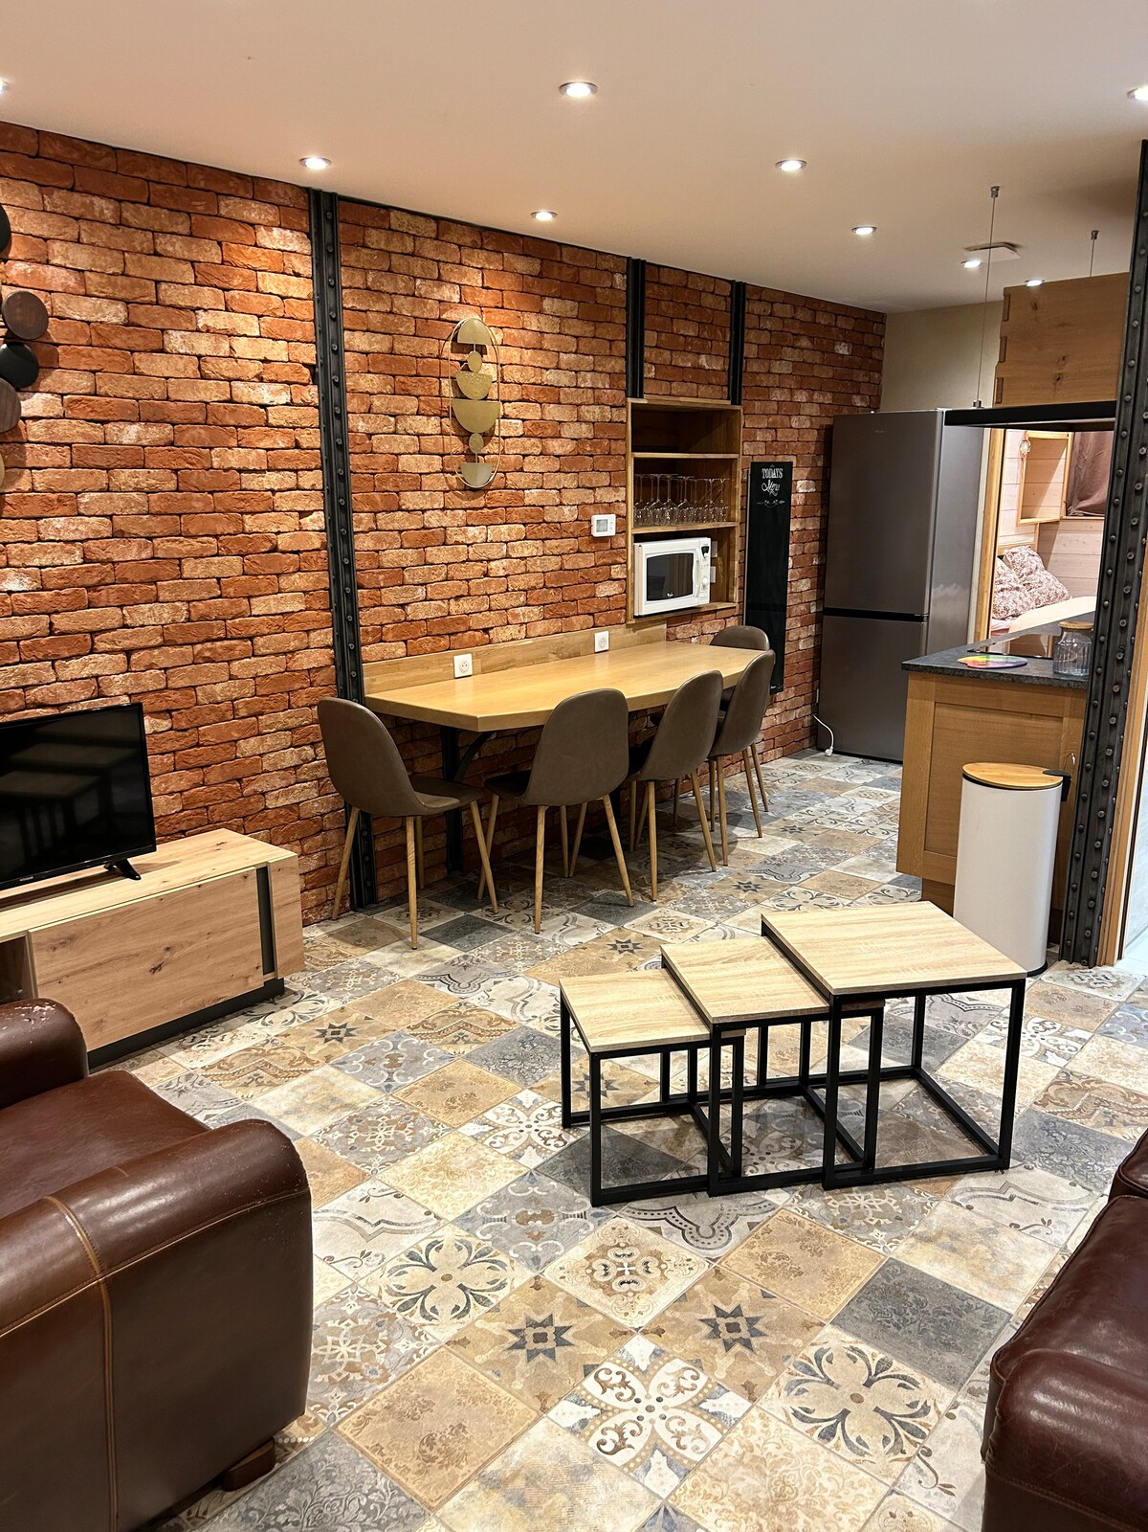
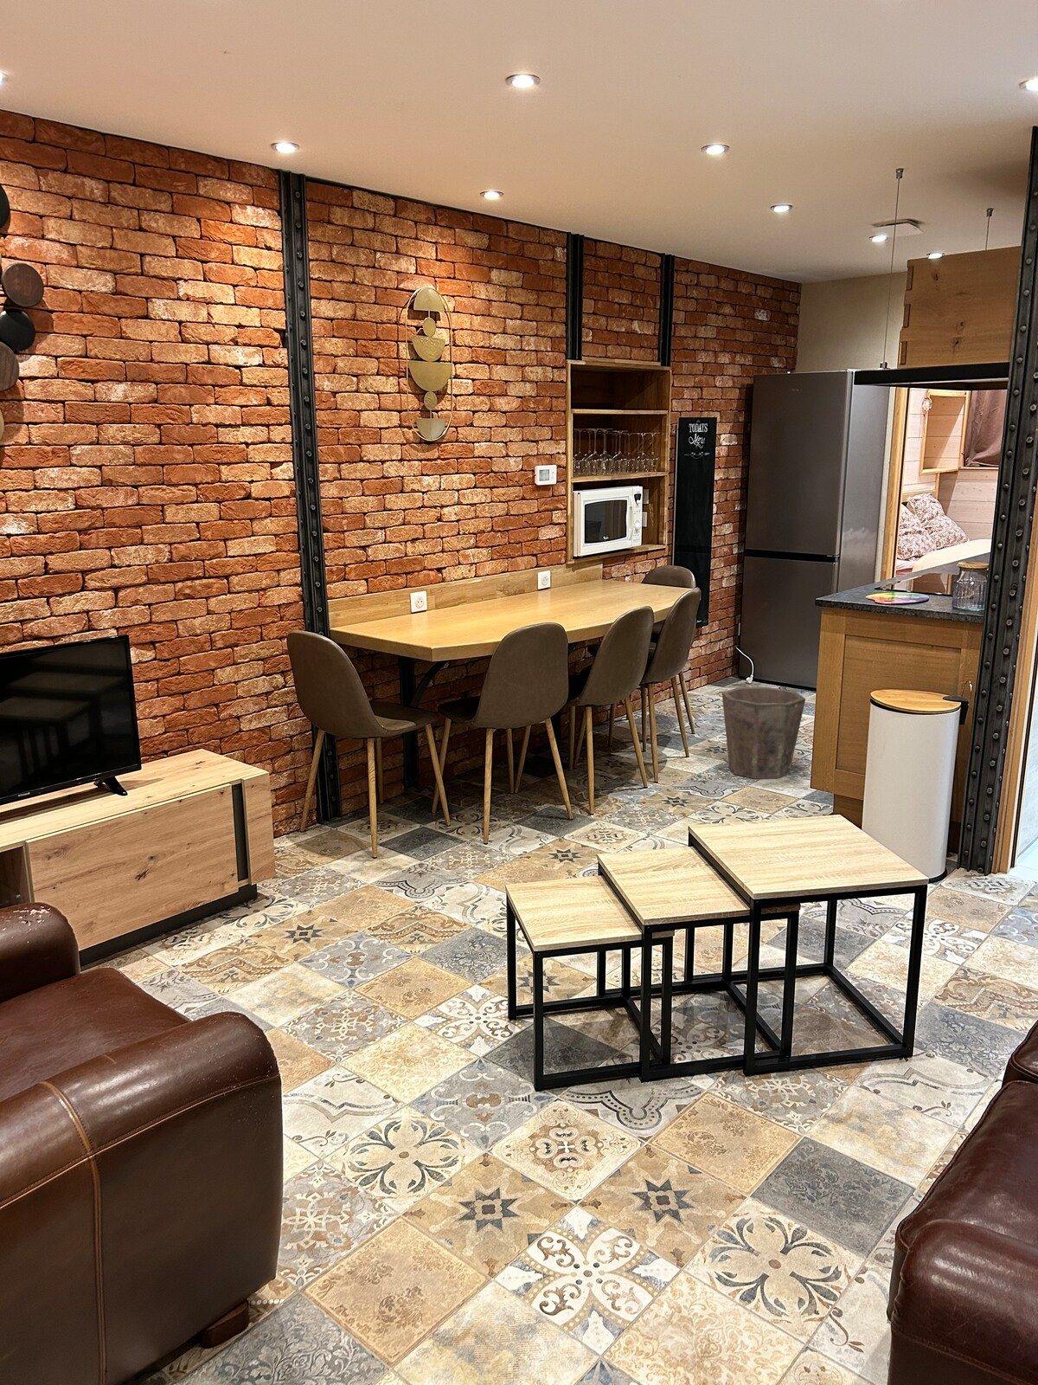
+ waste bin [722,686,806,780]
